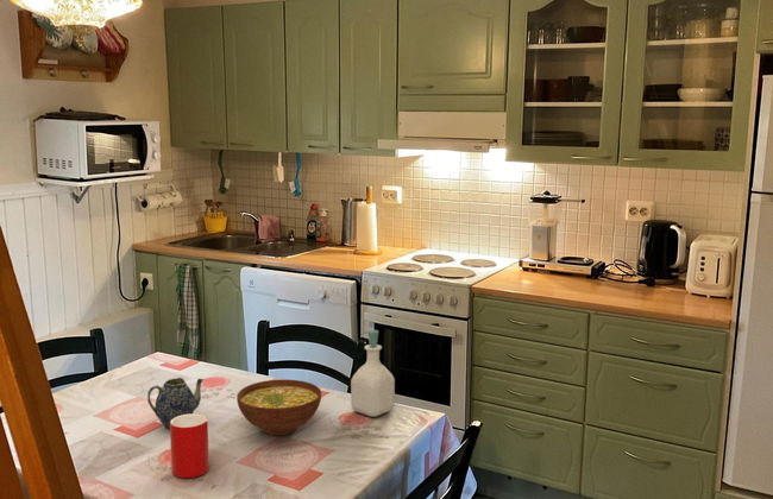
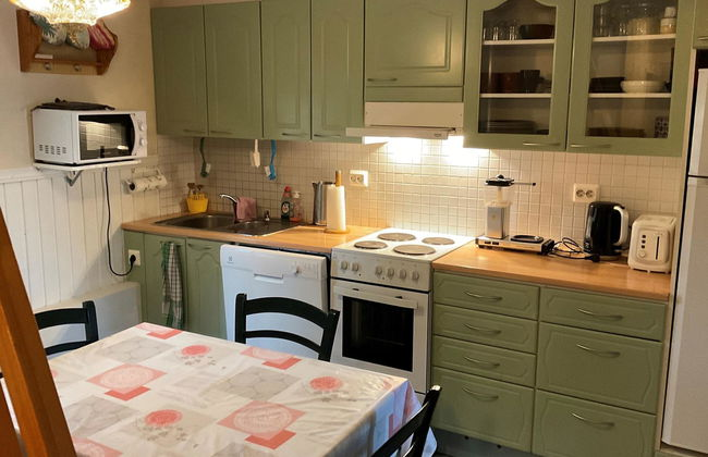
- cup [169,412,210,479]
- teapot [146,377,205,429]
- bowl [235,379,322,436]
- soap bottle [350,329,396,418]
